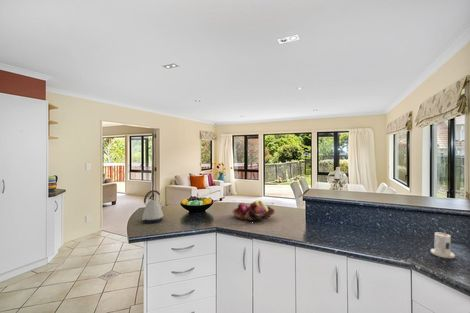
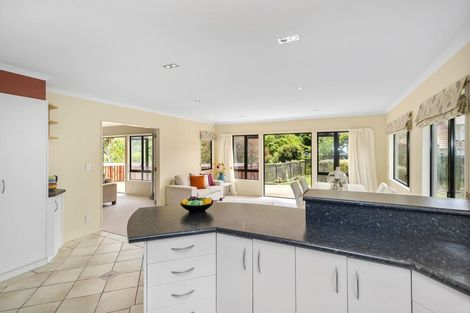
- fruit basket [231,199,276,222]
- kettle [141,189,164,224]
- candle [430,230,456,259]
